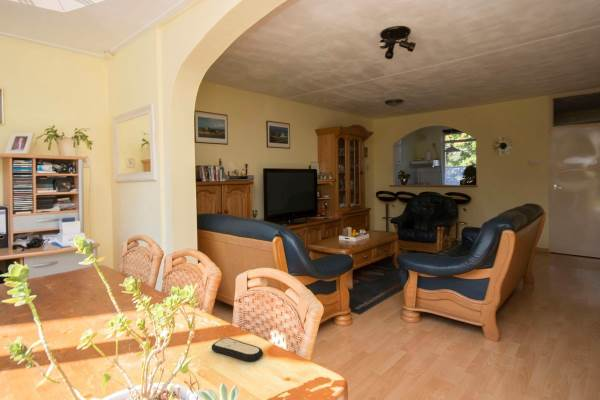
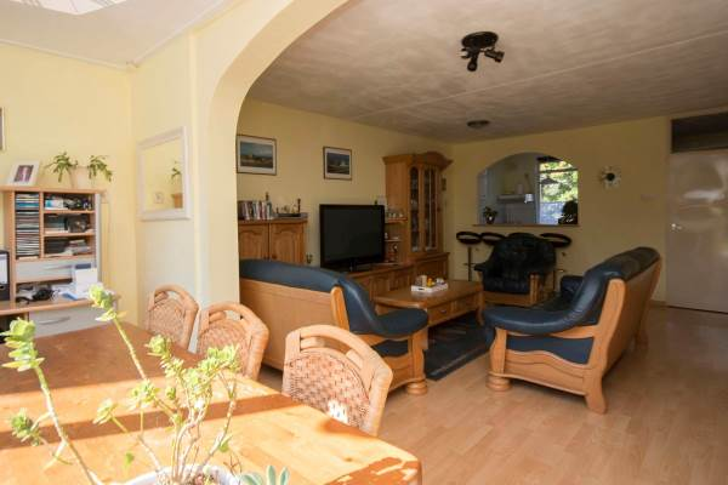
- remote control [211,337,264,362]
